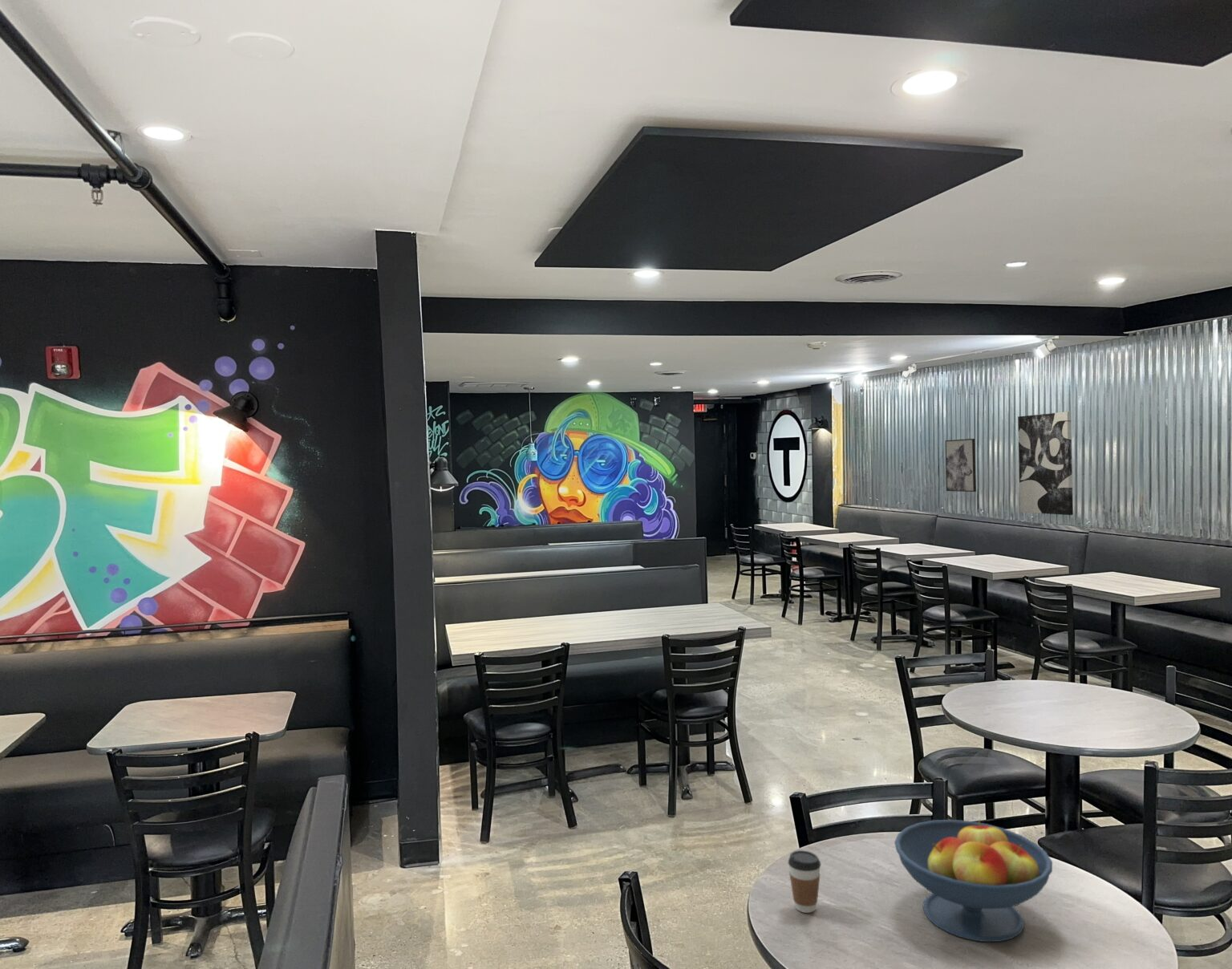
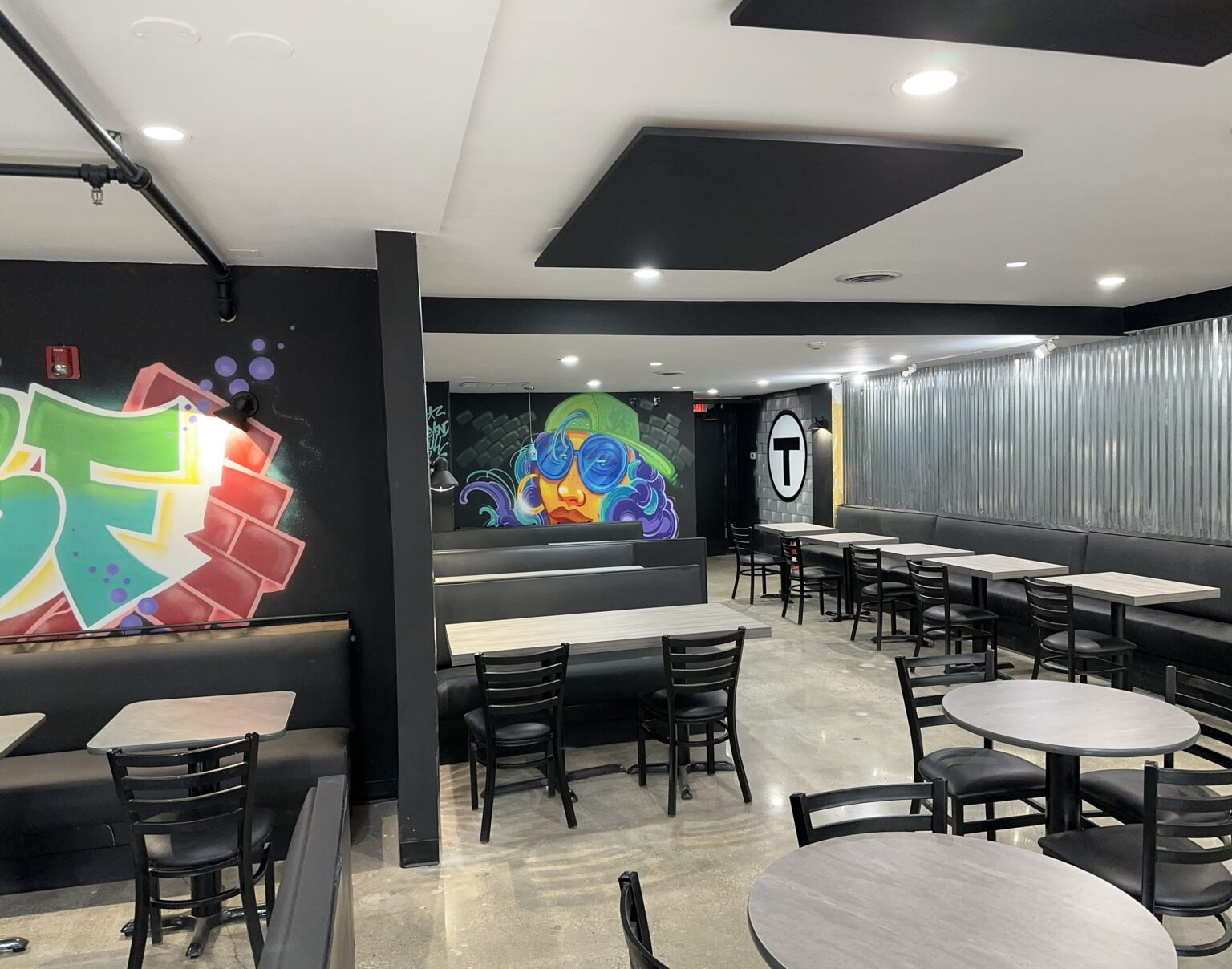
- wall art [945,438,977,493]
- coffee cup [788,849,821,914]
- fruit bowl [894,819,1053,943]
- wall art [1017,411,1074,516]
